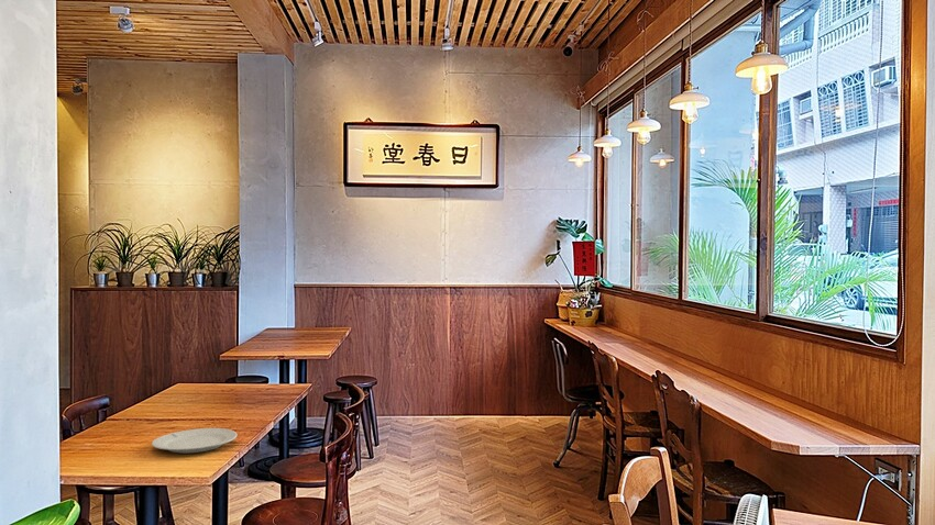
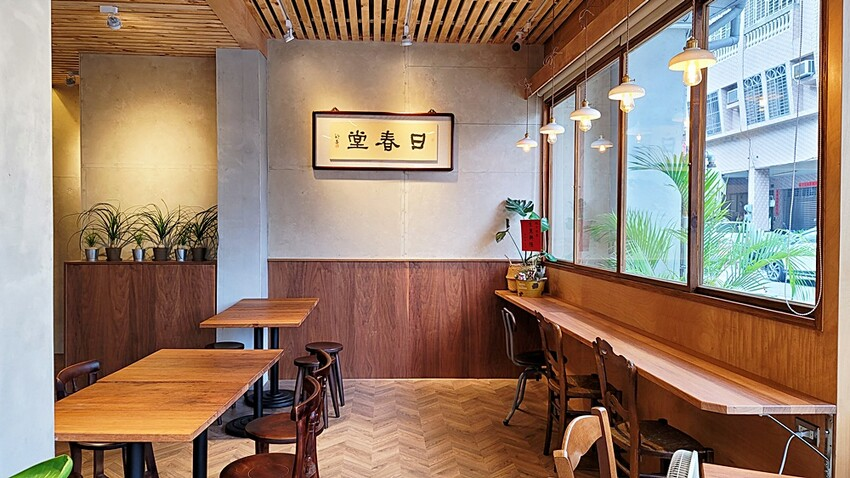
- chinaware [151,427,239,455]
